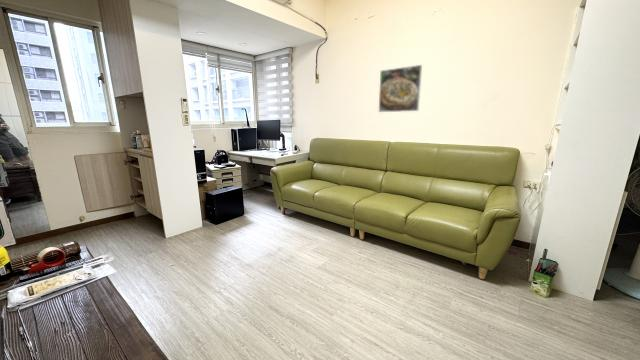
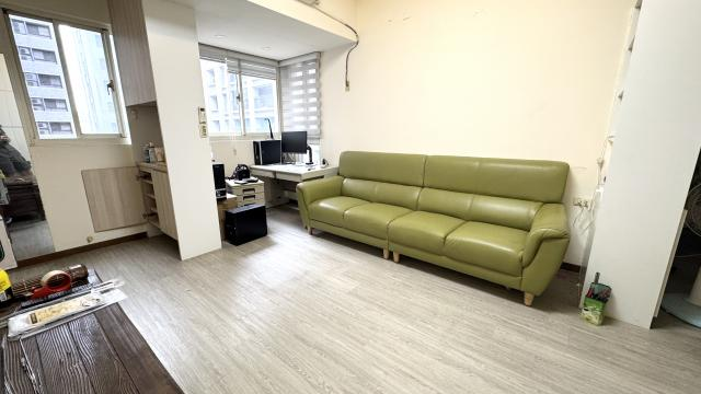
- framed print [378,64,423,113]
